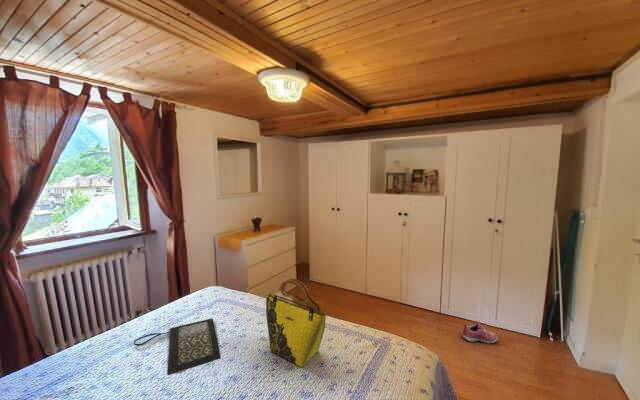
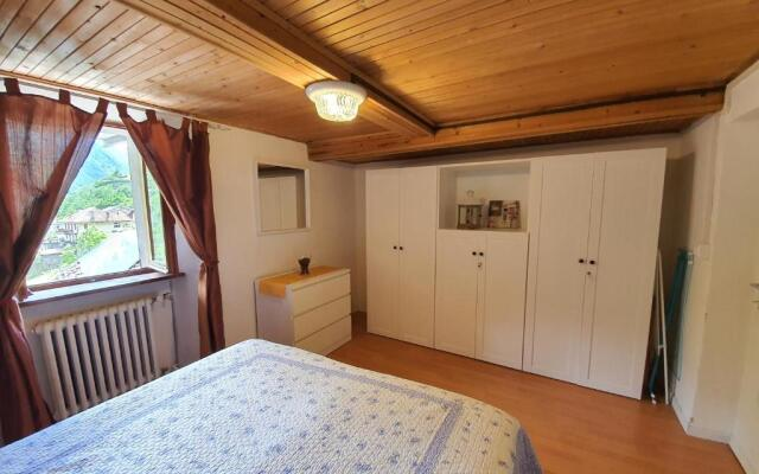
- tote bag [265,278,327,368]
- shoe [461,322,499,345]
- clutch bag [133,317,222,375]
